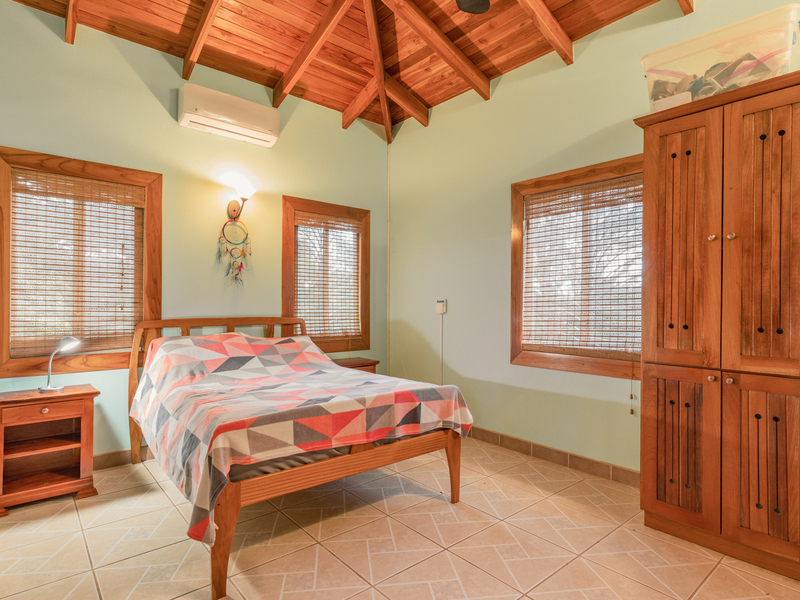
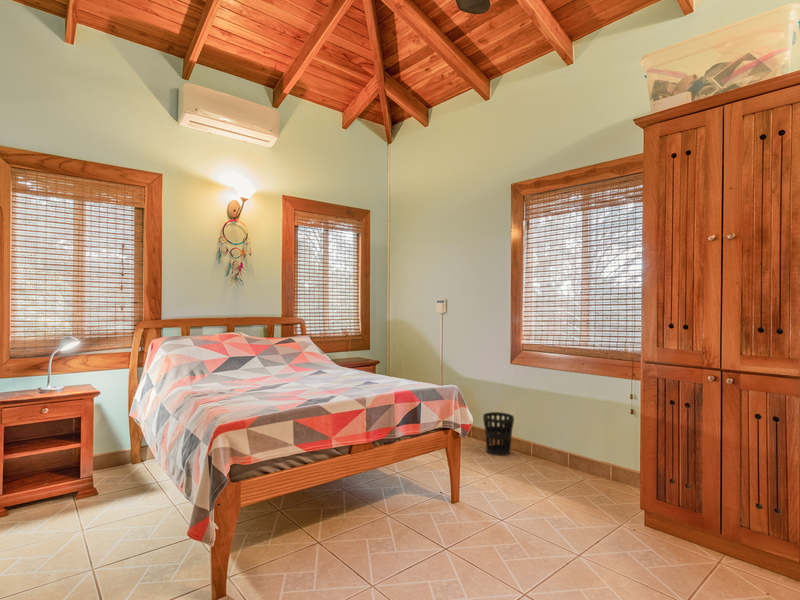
+ wastebasket [482,411,515,457]
